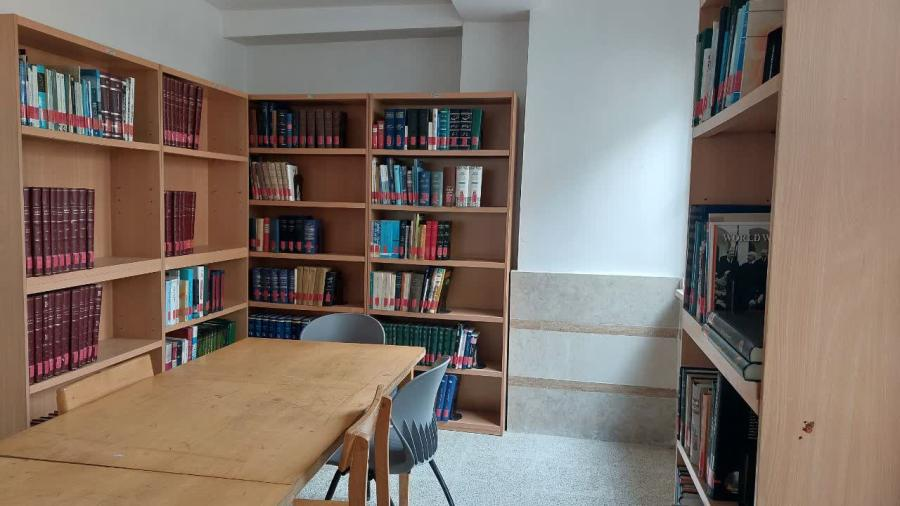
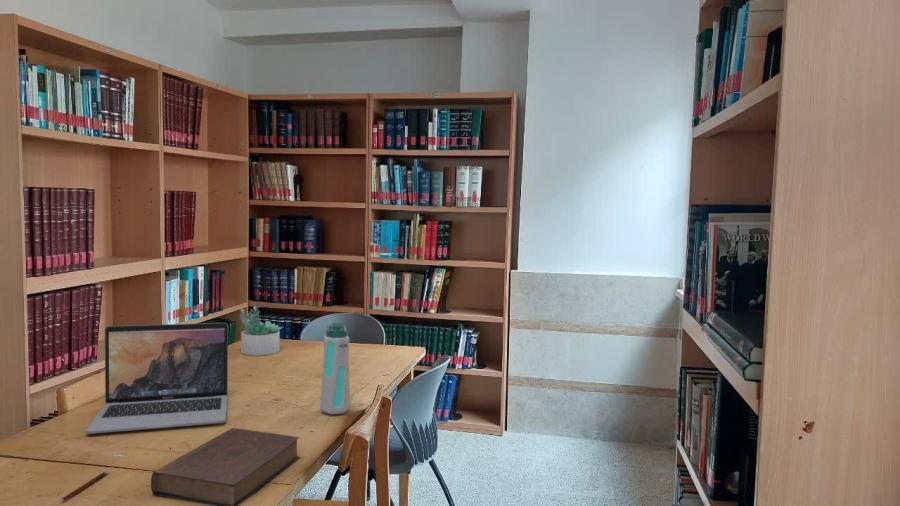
+ pen [59,469,110,503]
+ book [150,427,301,506]
+ succulent plant [239,305,284,357]
+ water bottle [319,322,351,416]
+ laptop [85,322,229,435]
